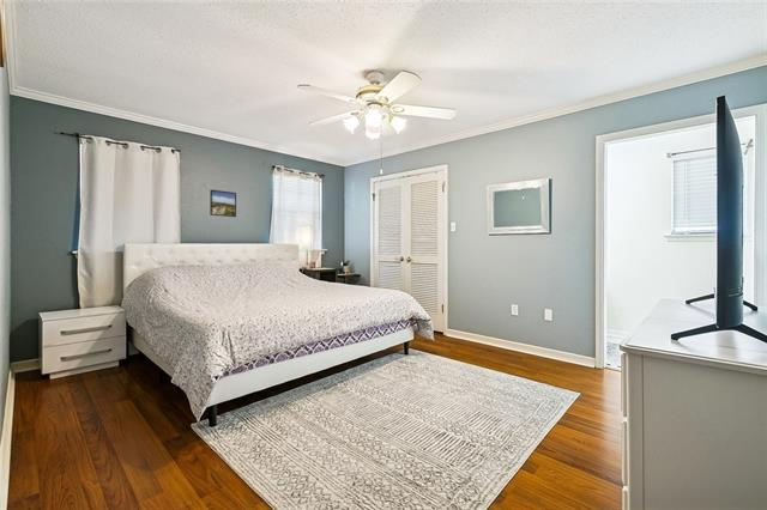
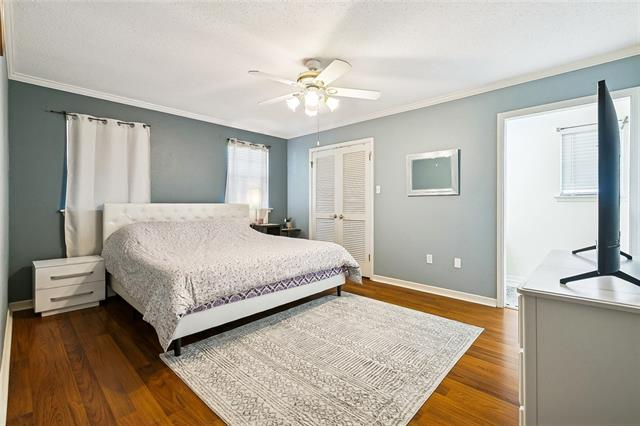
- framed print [209,189,237,218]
